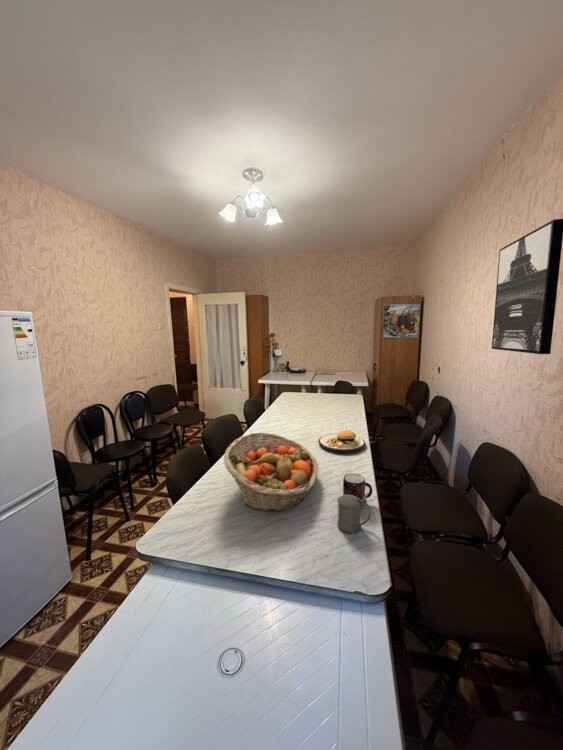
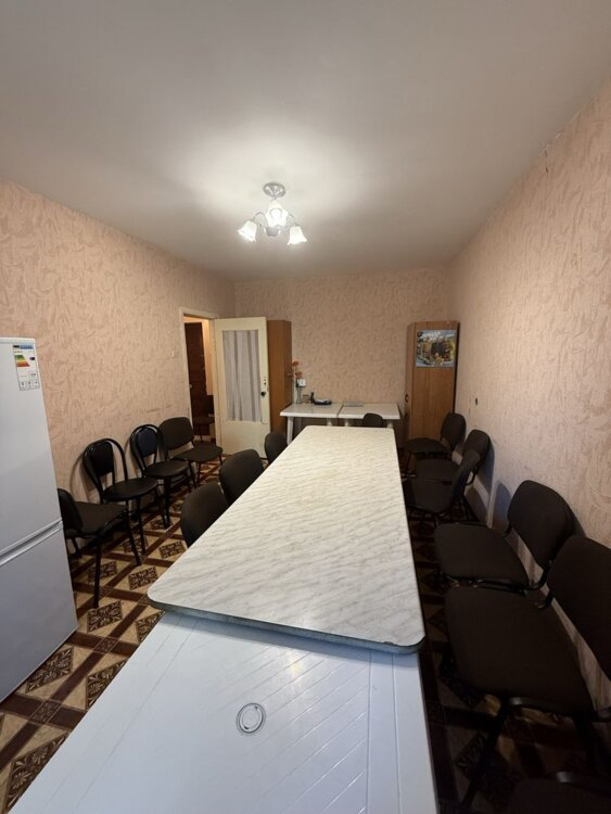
- beer stein [336,493,372,534]
- fruit basket [223,432,319,512]
- plate [318,428,366,454]
- mug [342,473,373,507]
- wall art [491,218,563,355]
